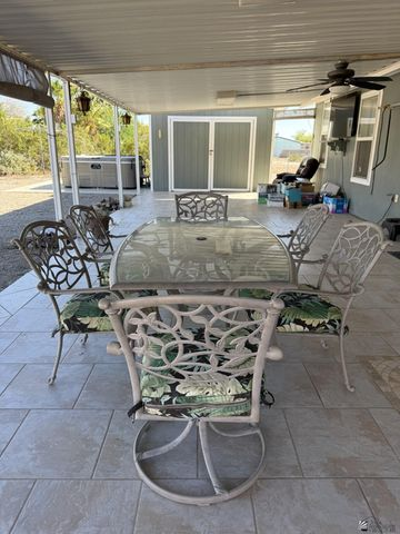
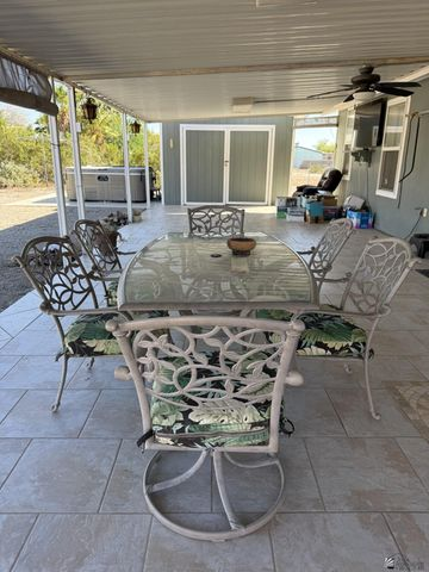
+ bowl [225,236,257,257]
